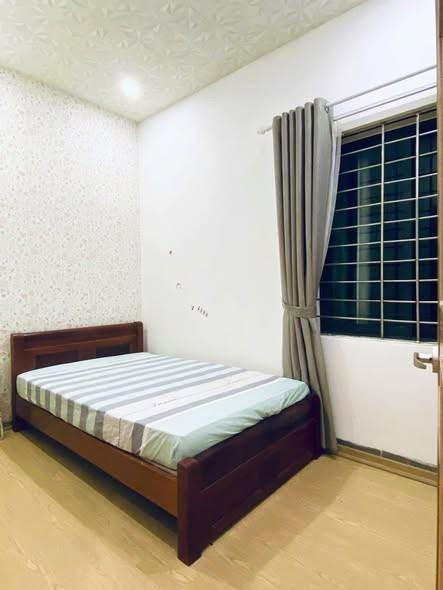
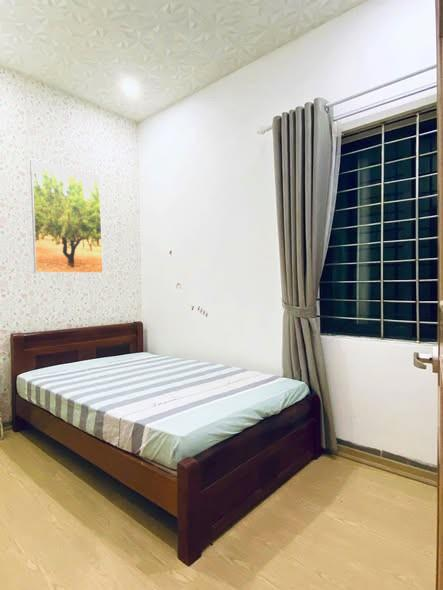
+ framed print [29,158,104,274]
